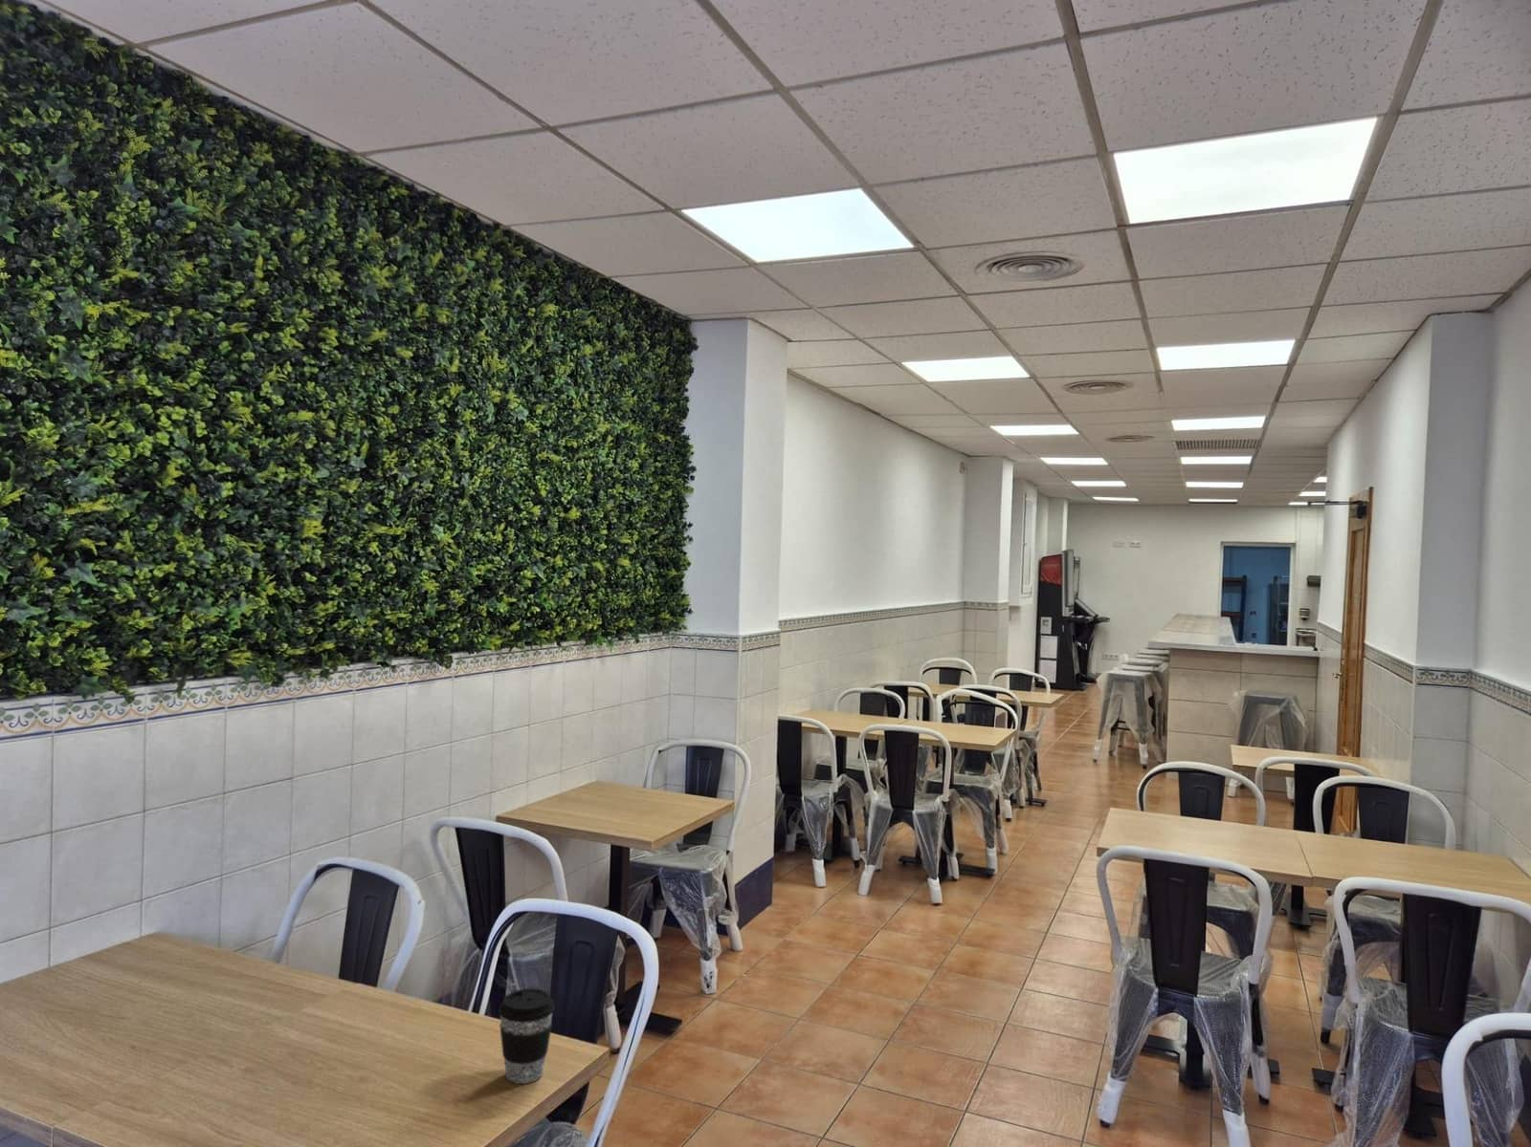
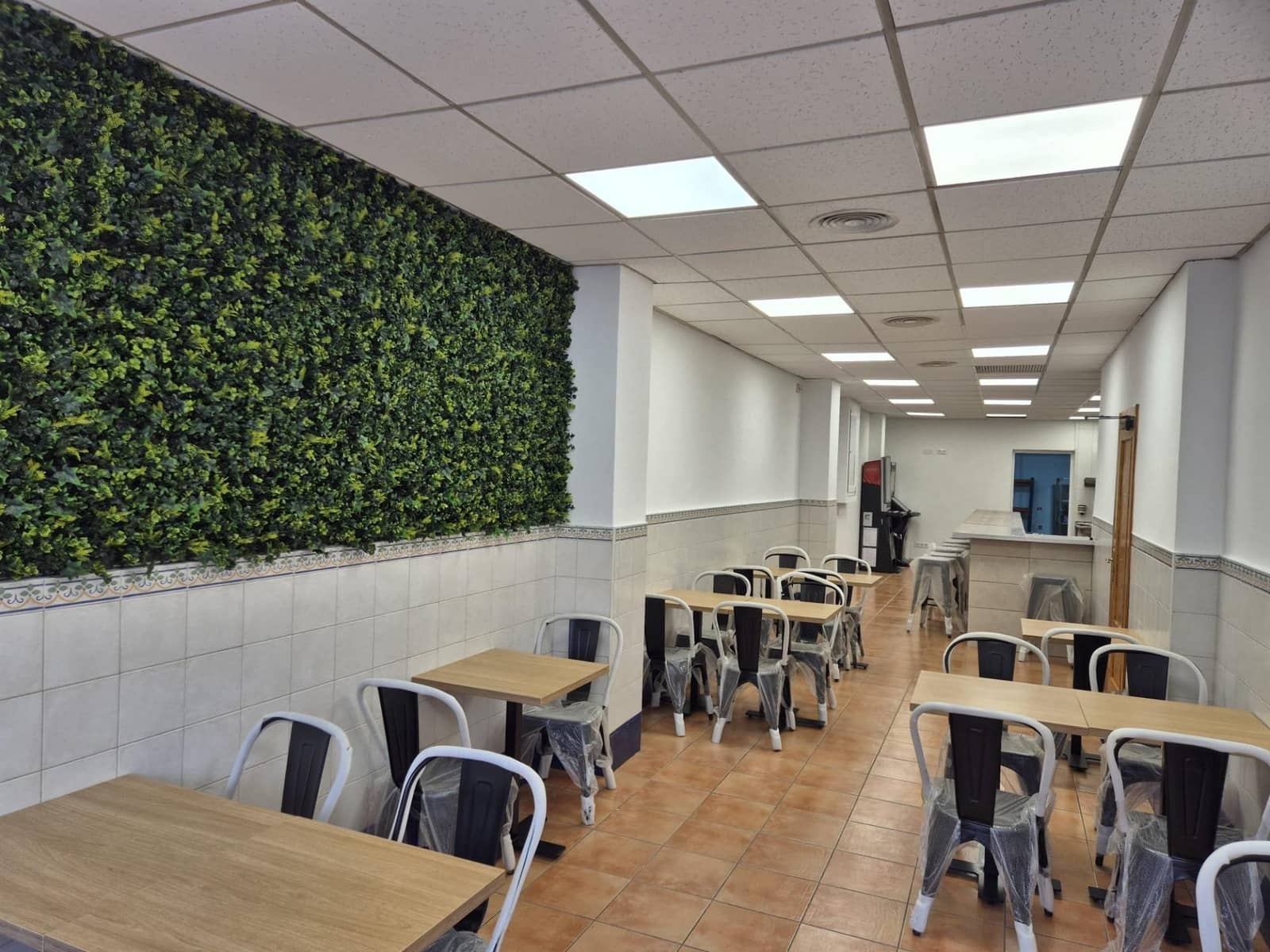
- coffee cup [498,988,556,1084]
